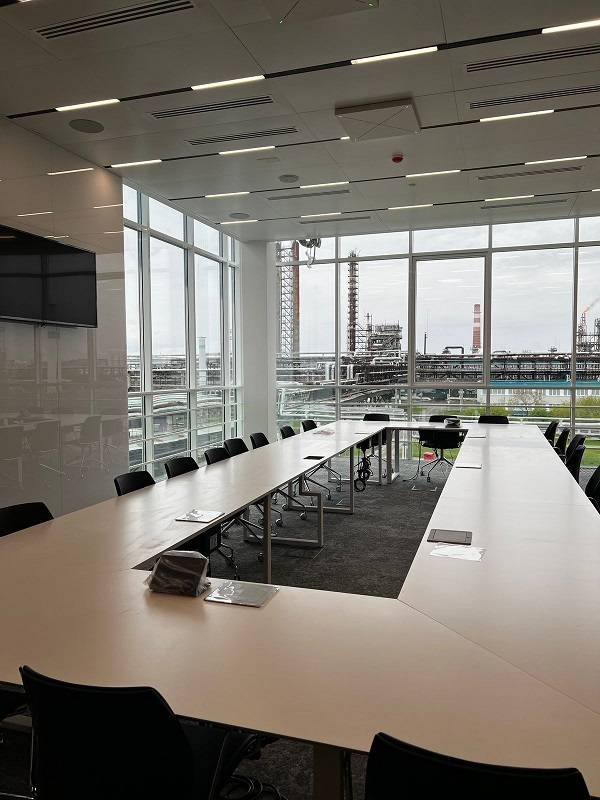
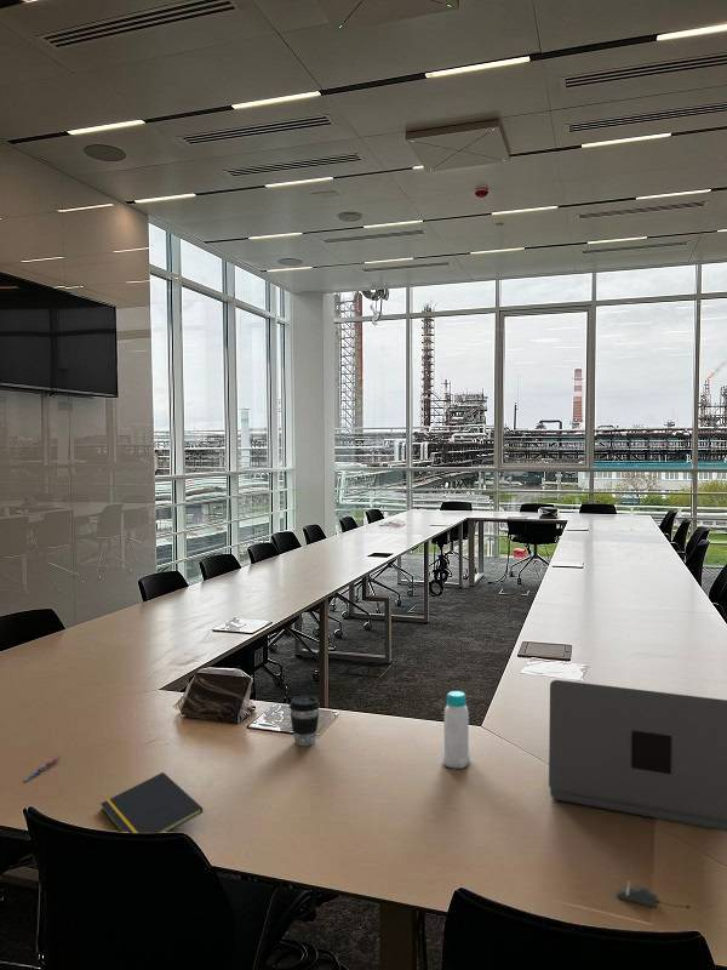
+ pen [24,754,62,783]
+ notepad [99,771,205,834]
+ laptop [548,679,727,832]
+ bottle [441,690,471,770]
+ coffee cup [288,695,321,747]
+ computer mouse [616,880,691,909]
